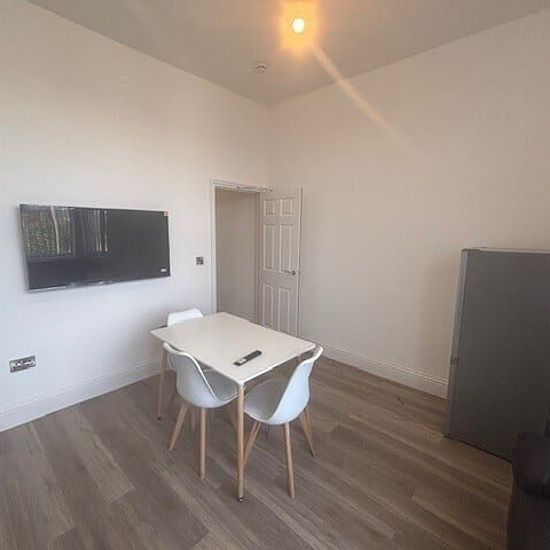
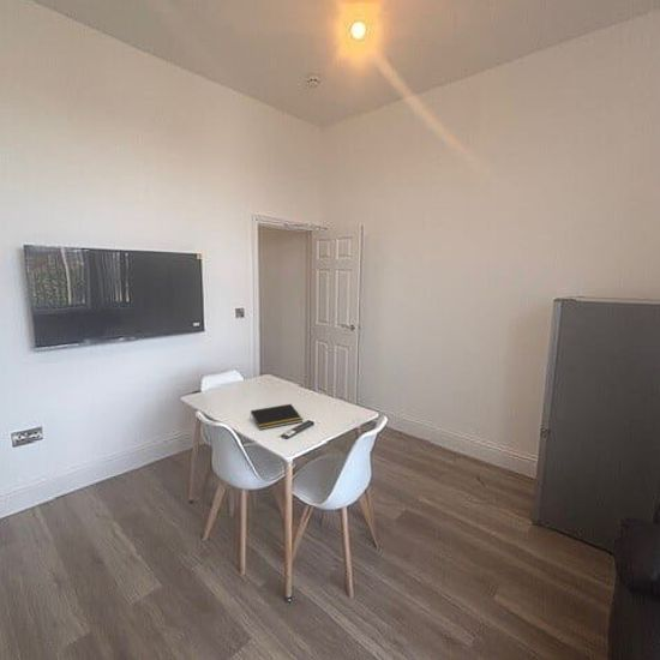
+ notepad [248,403,304,431]
